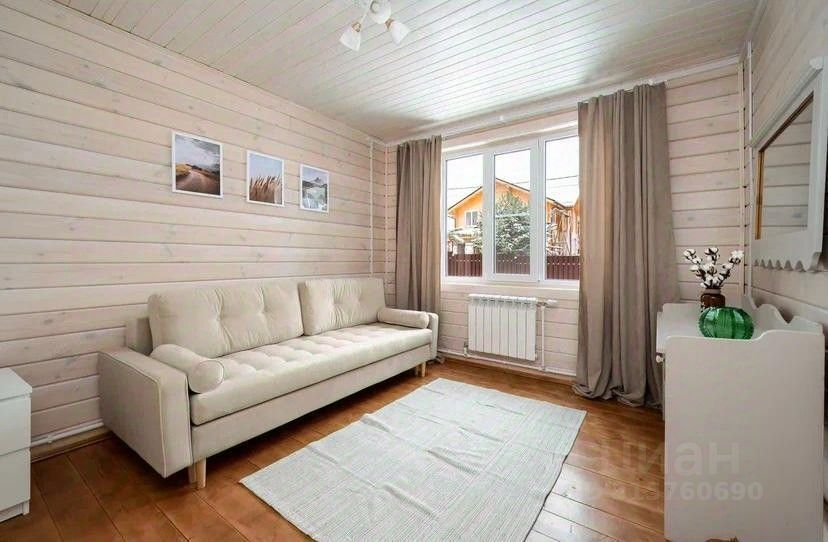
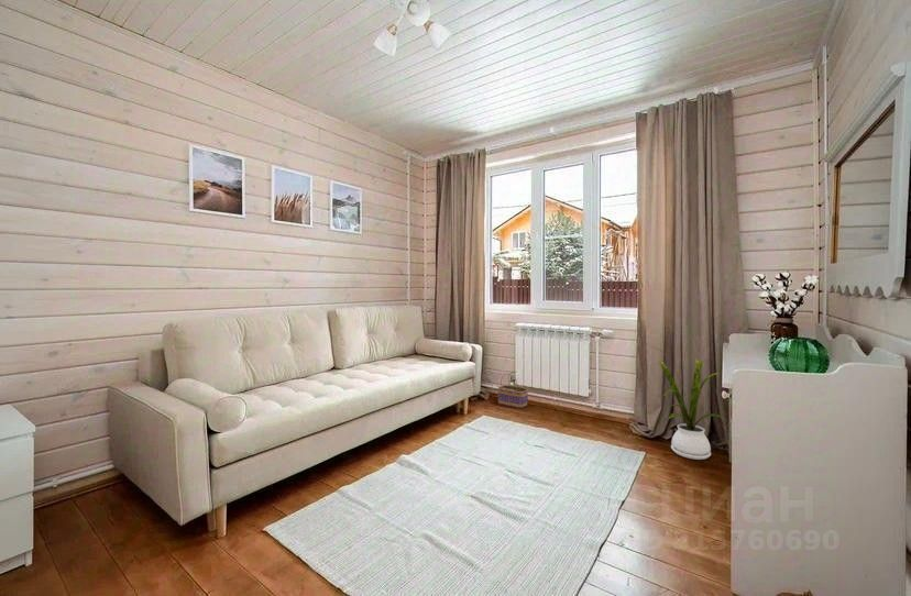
+ basket [496,369,529,409]
+ house plant [650,345,729,461]
